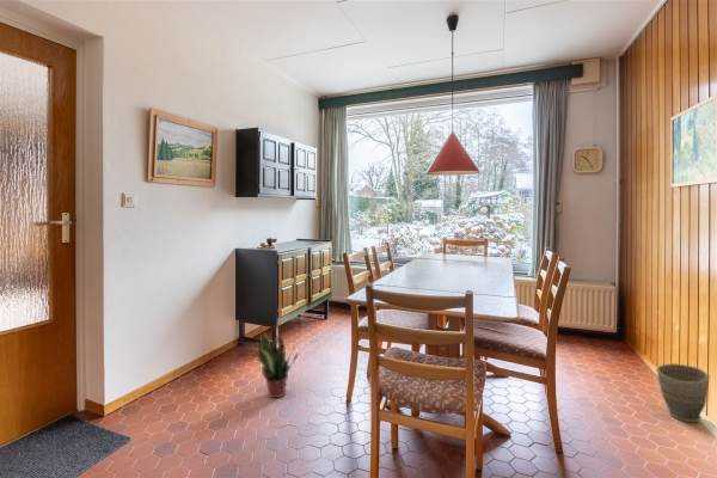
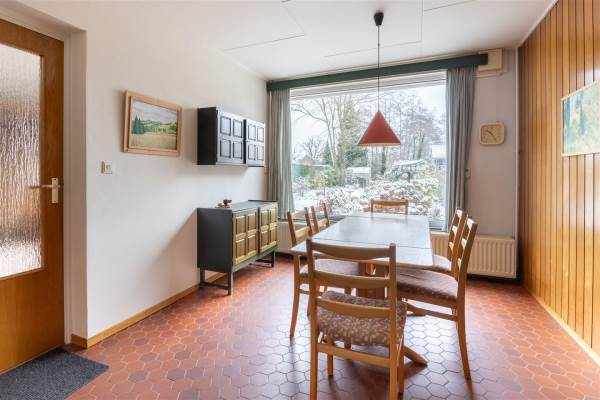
- vase [655,362,711,423]
- potted plant [256,329,300,399]
